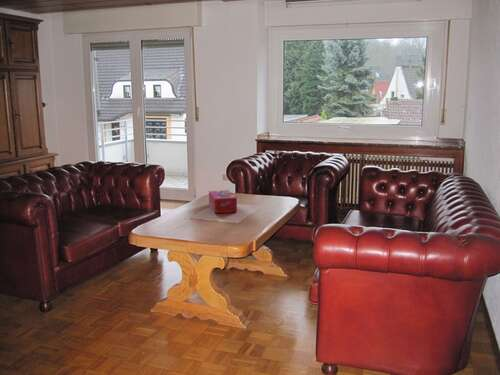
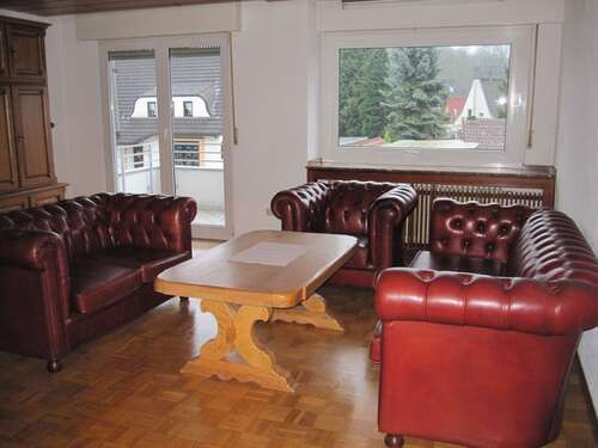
- tissue box [208,189,238,214]
